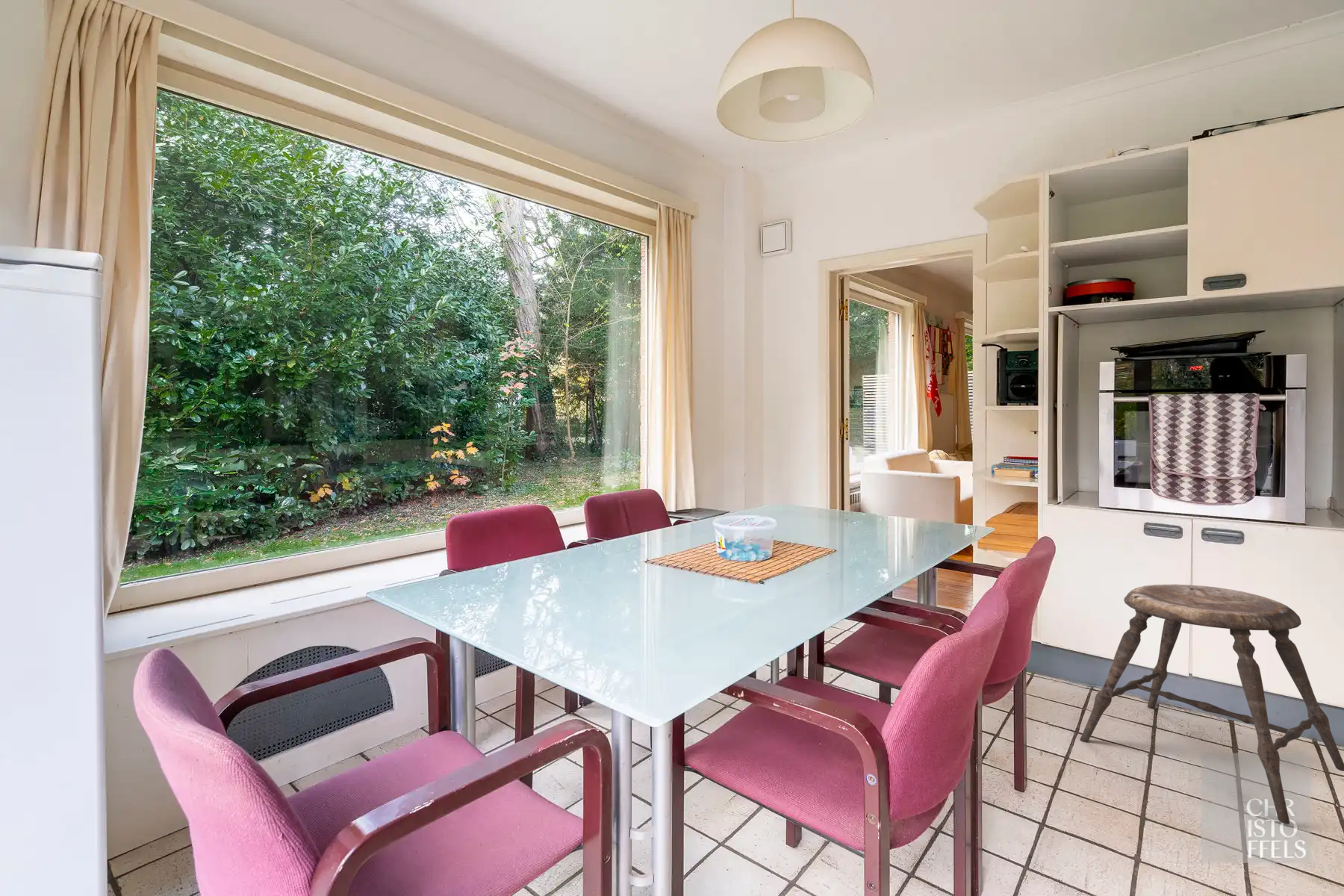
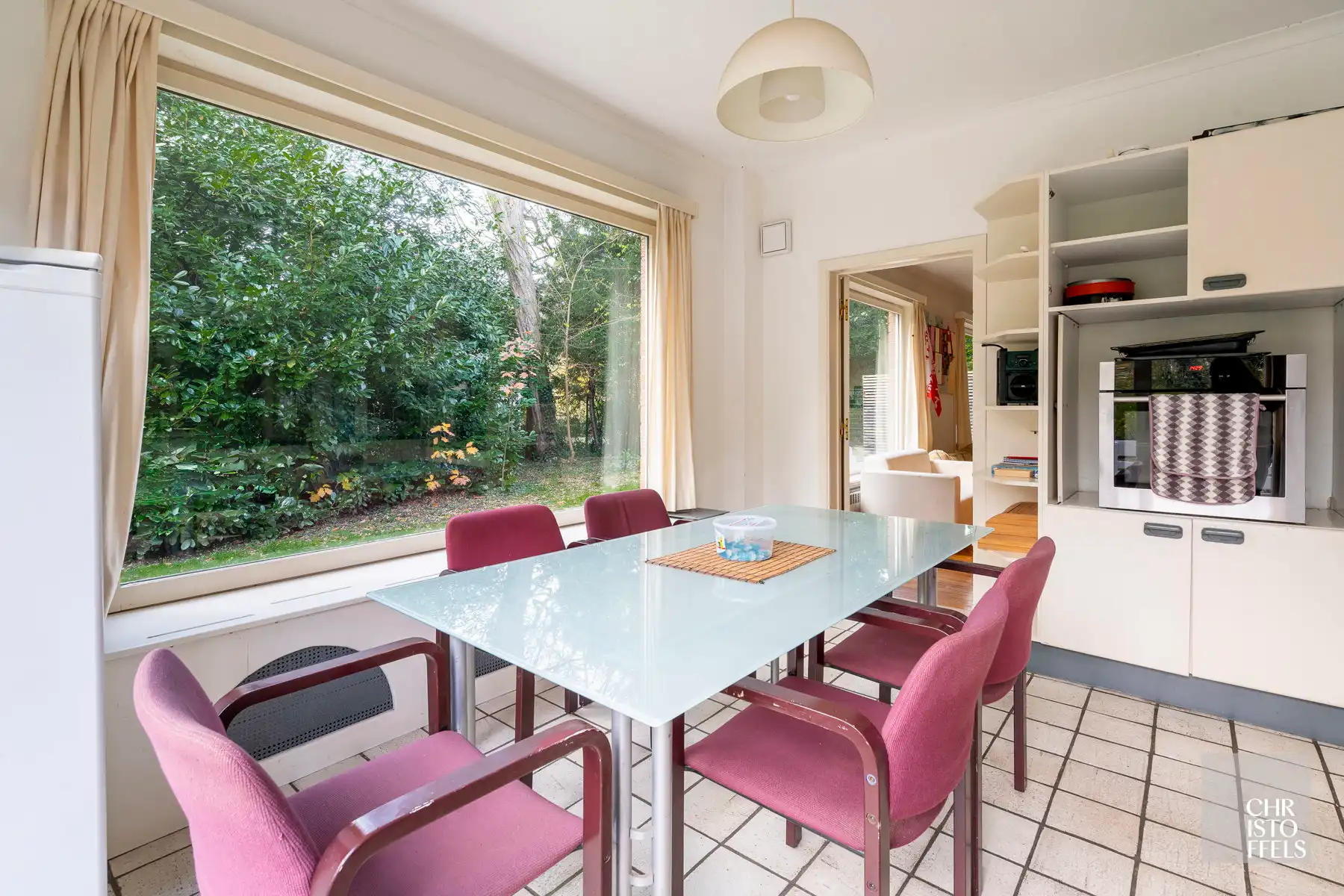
- stool [1079,584,1344,825]
